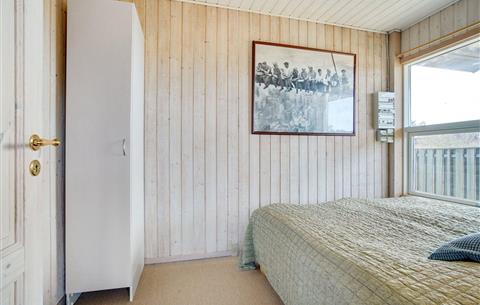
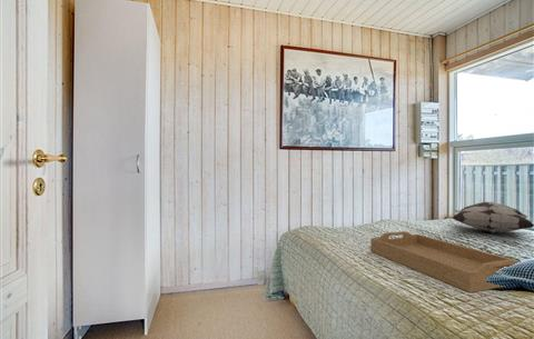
+ serving tray [369,230,523,293]
+ decorative pillow [452,201,534,235]
